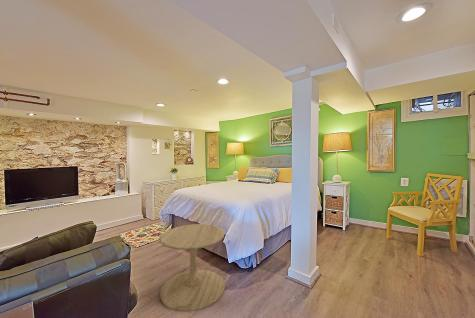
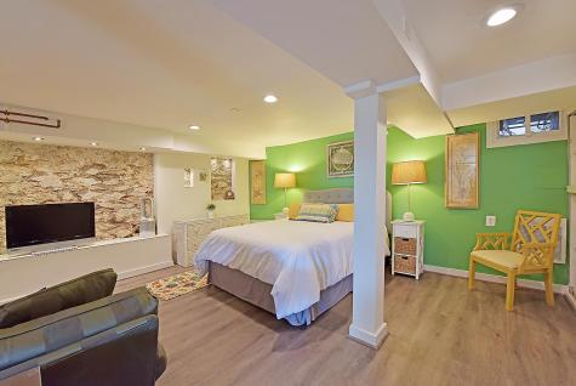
- side table [159,223,226,312]
